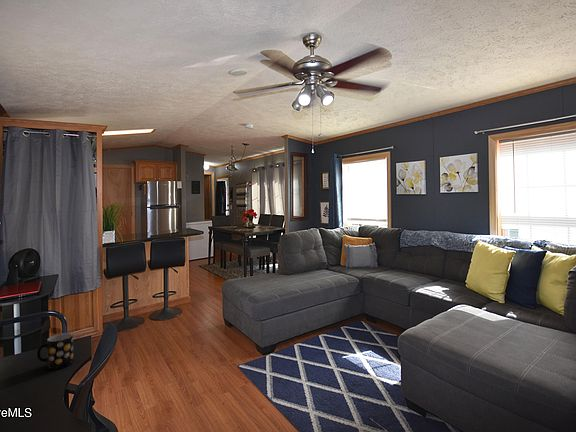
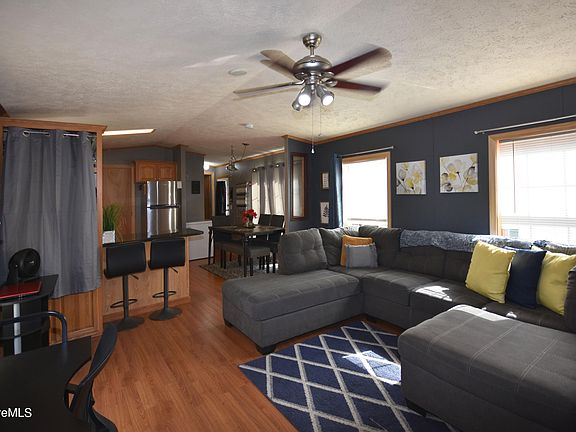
- mug [36,332,74,371]
